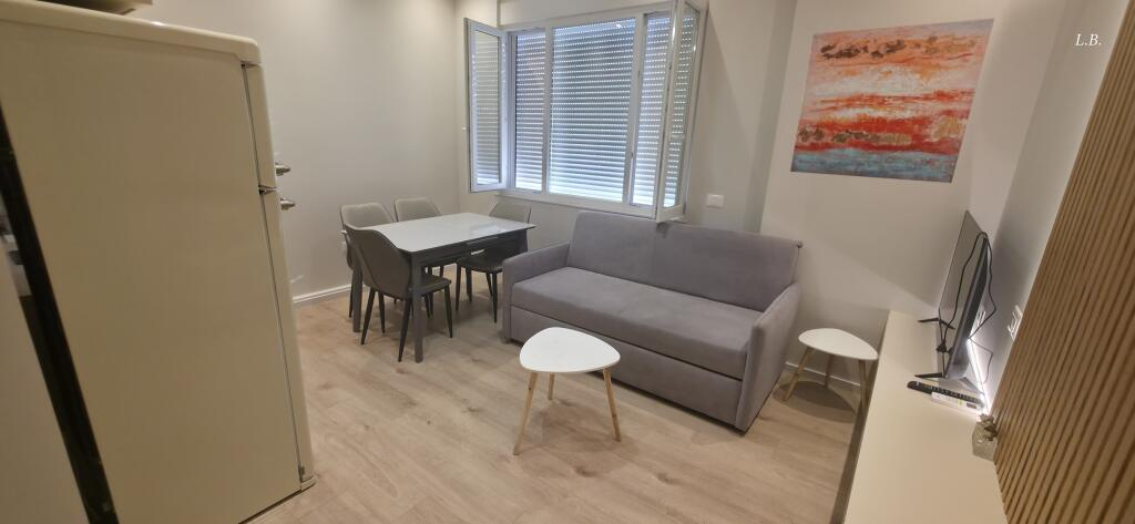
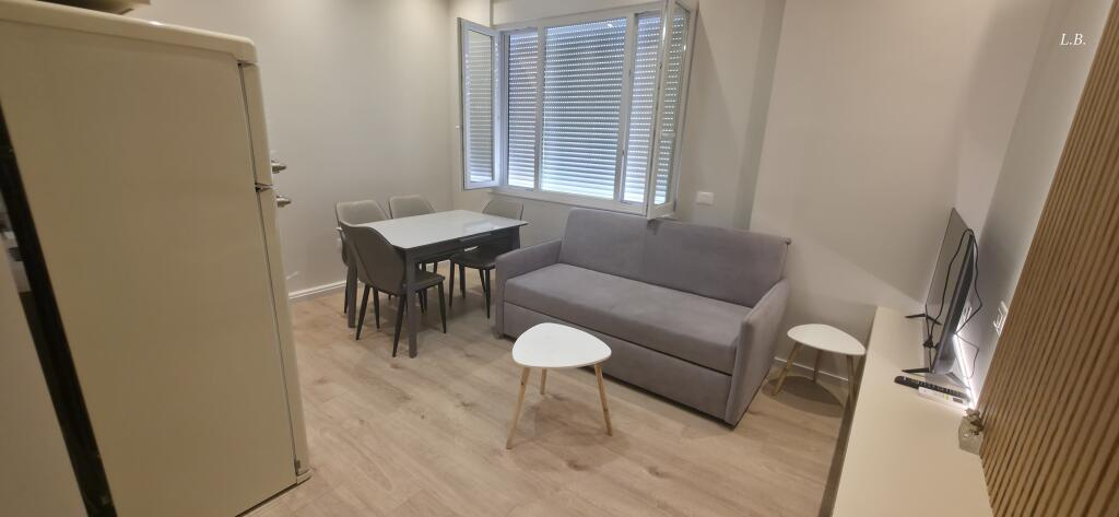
- wall art [789,17,995,184]
